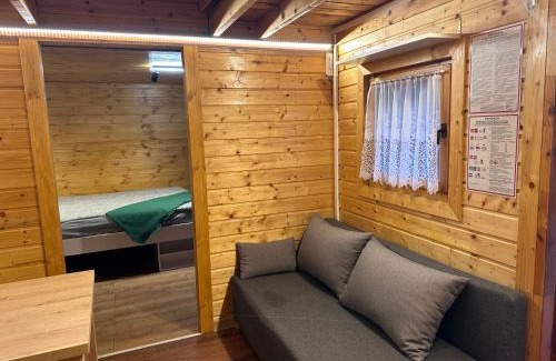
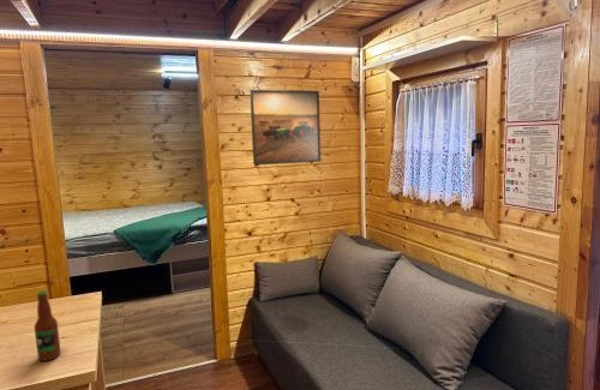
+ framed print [248,89,322,167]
+ bottle [34,290,61,362]
